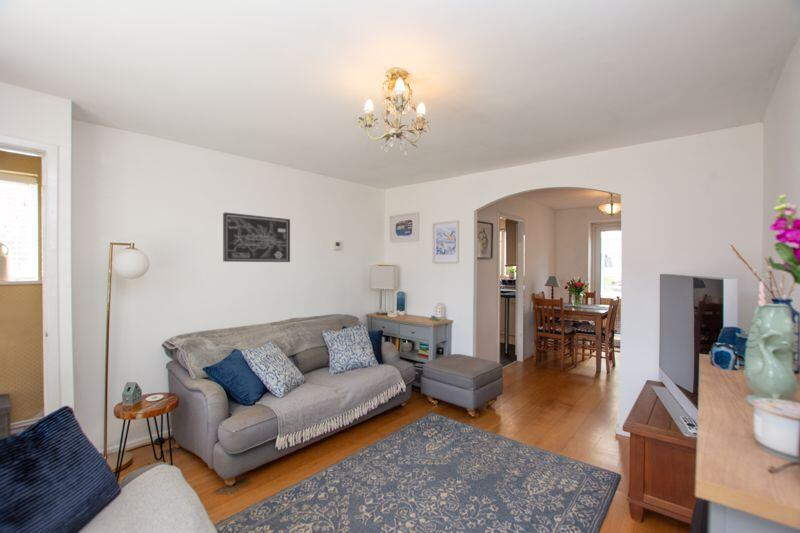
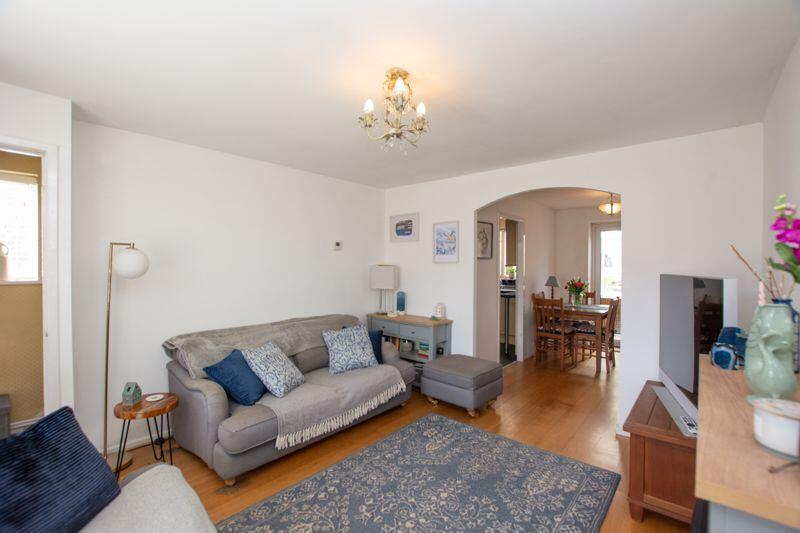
- wall art [222,211,291,263]
